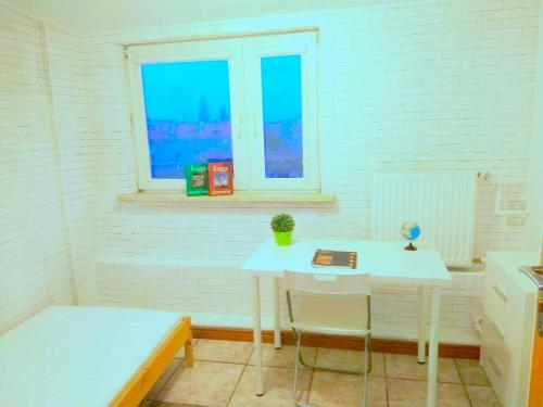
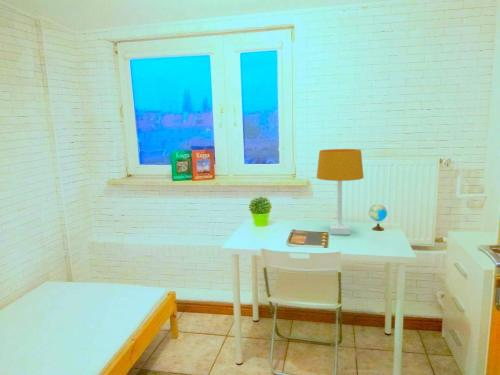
+ desk lamp [316,148,365,236]
